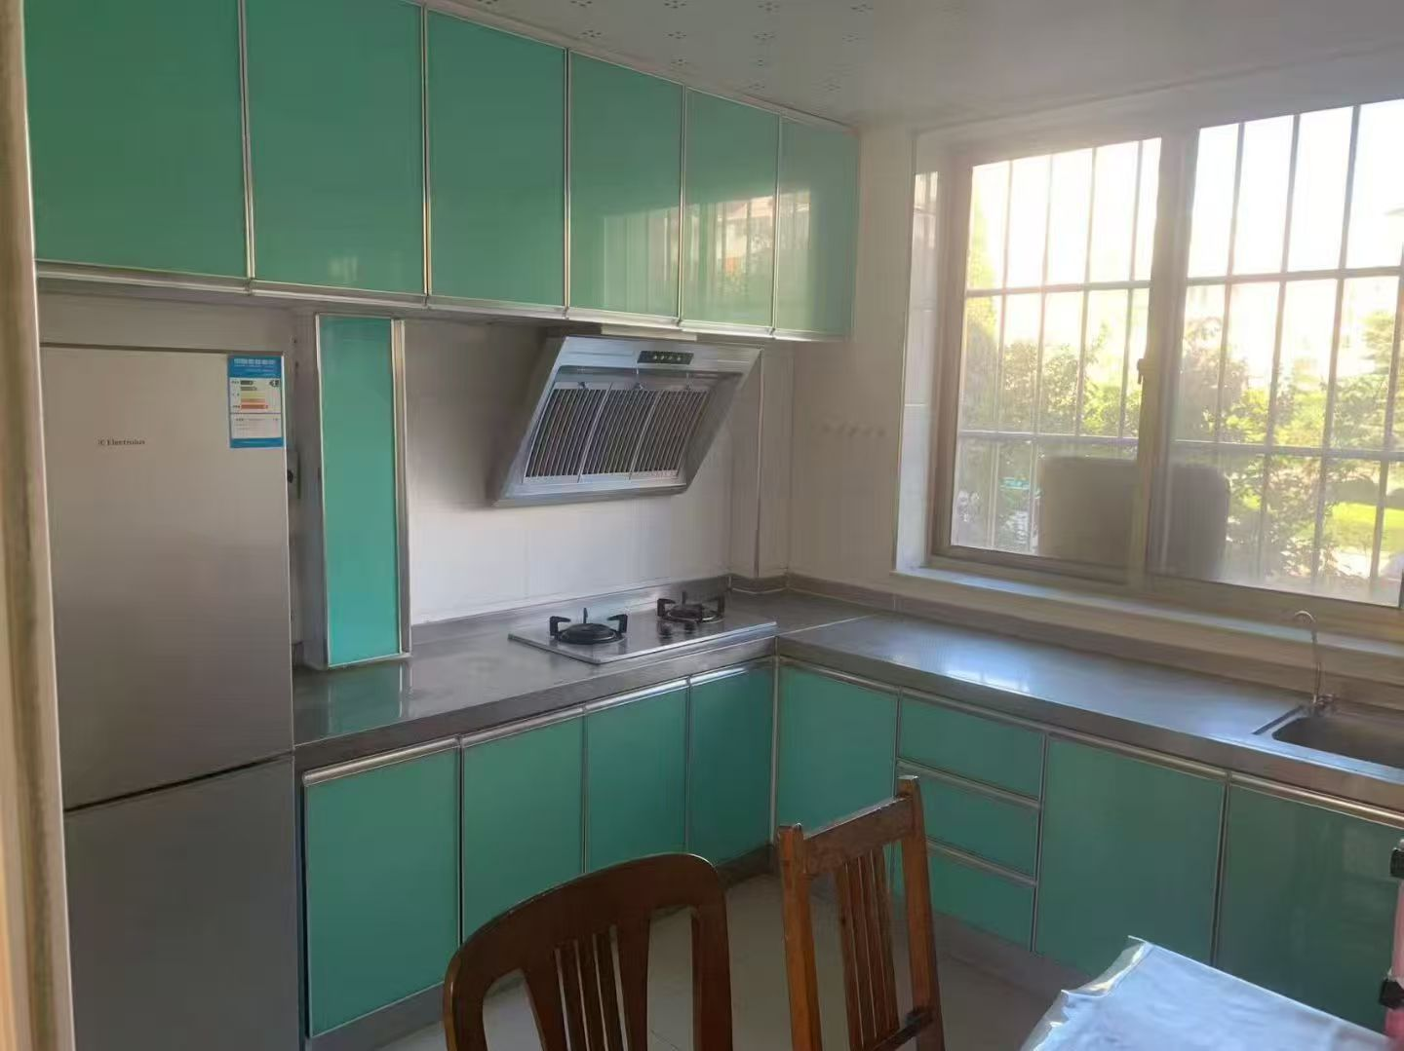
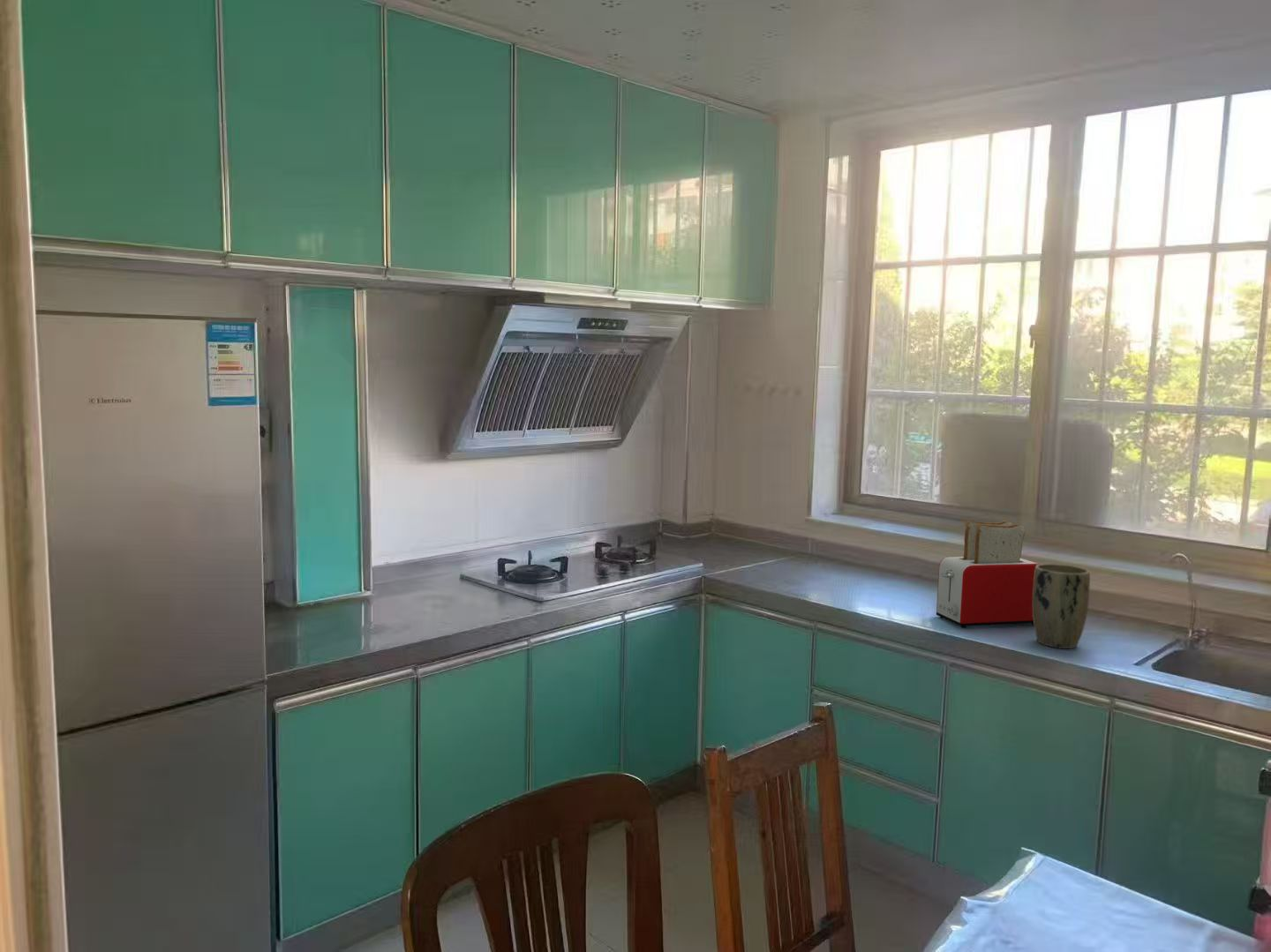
+ toaster [936,520,1041,629]
+ plant pot [1033,563,1091,649]
